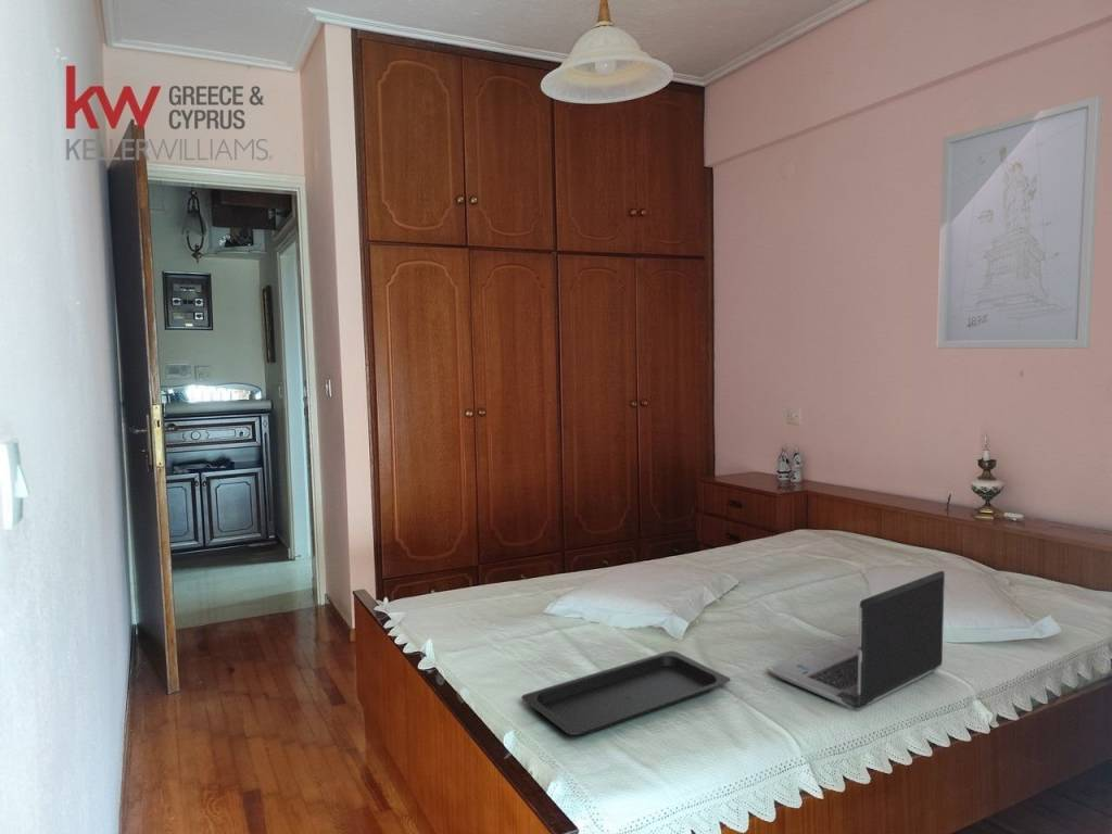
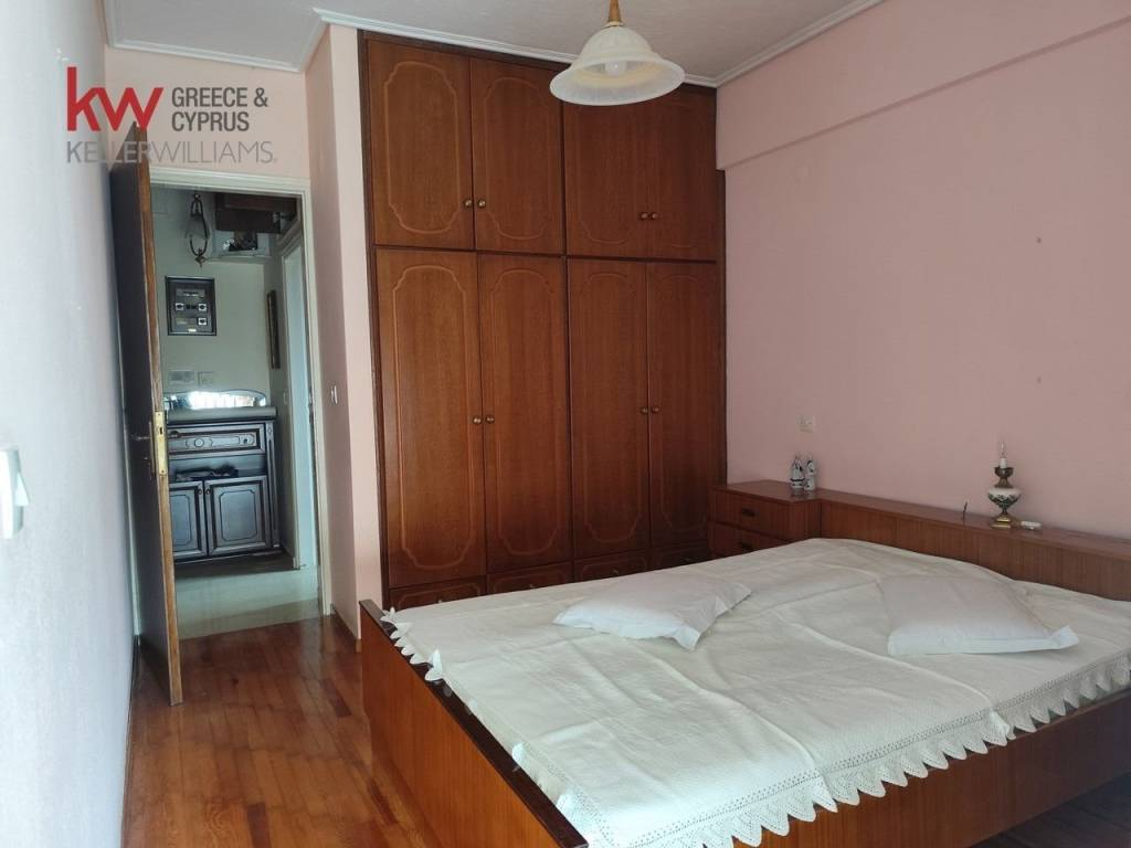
- laptop computer [768,570,946,711]
- wall art [936,94,1103,350]
- serving tray [520,649,732,736]
